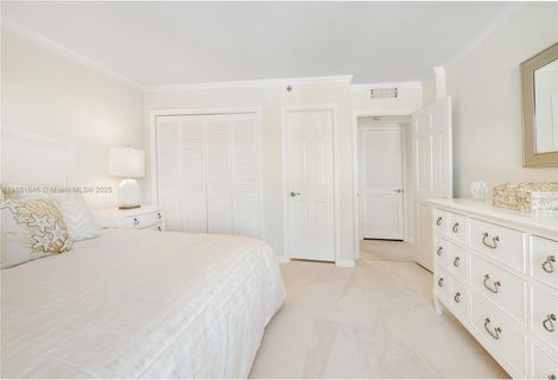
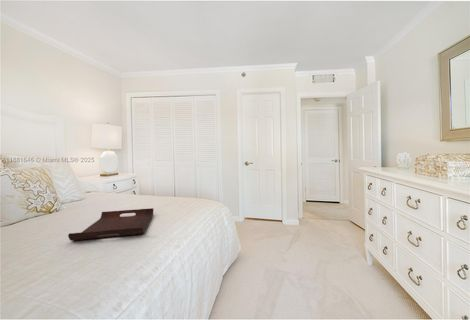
+ serving tray [67,207,155,242]
